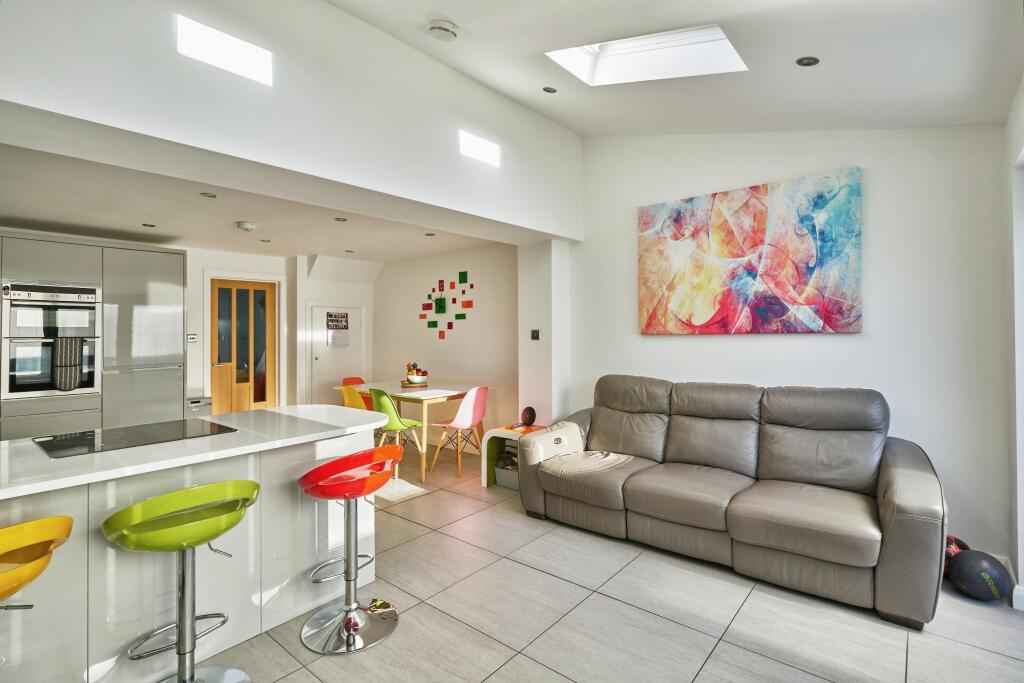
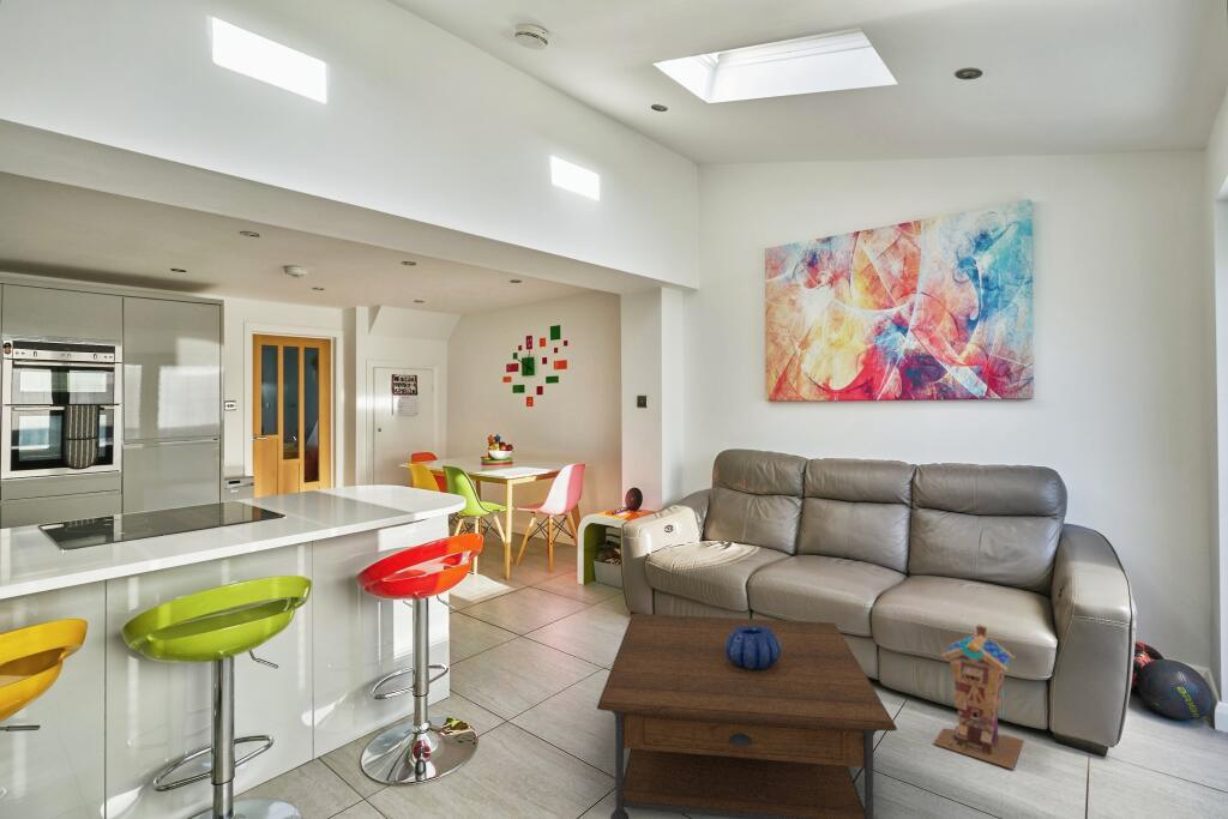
+ coffee table [596,613,898,819]
+ decorative bowl [726,626,781,670]
+ toy house [933,622,1025,770]
